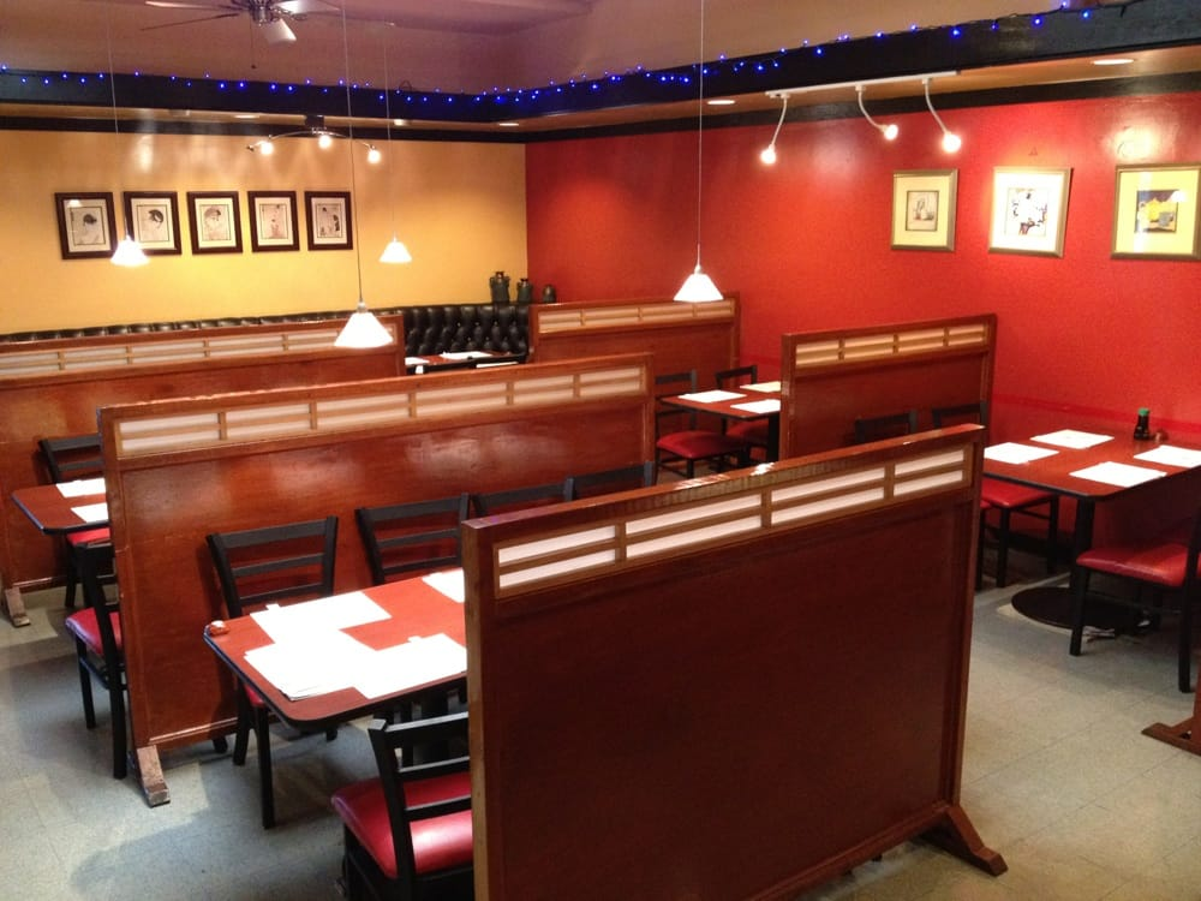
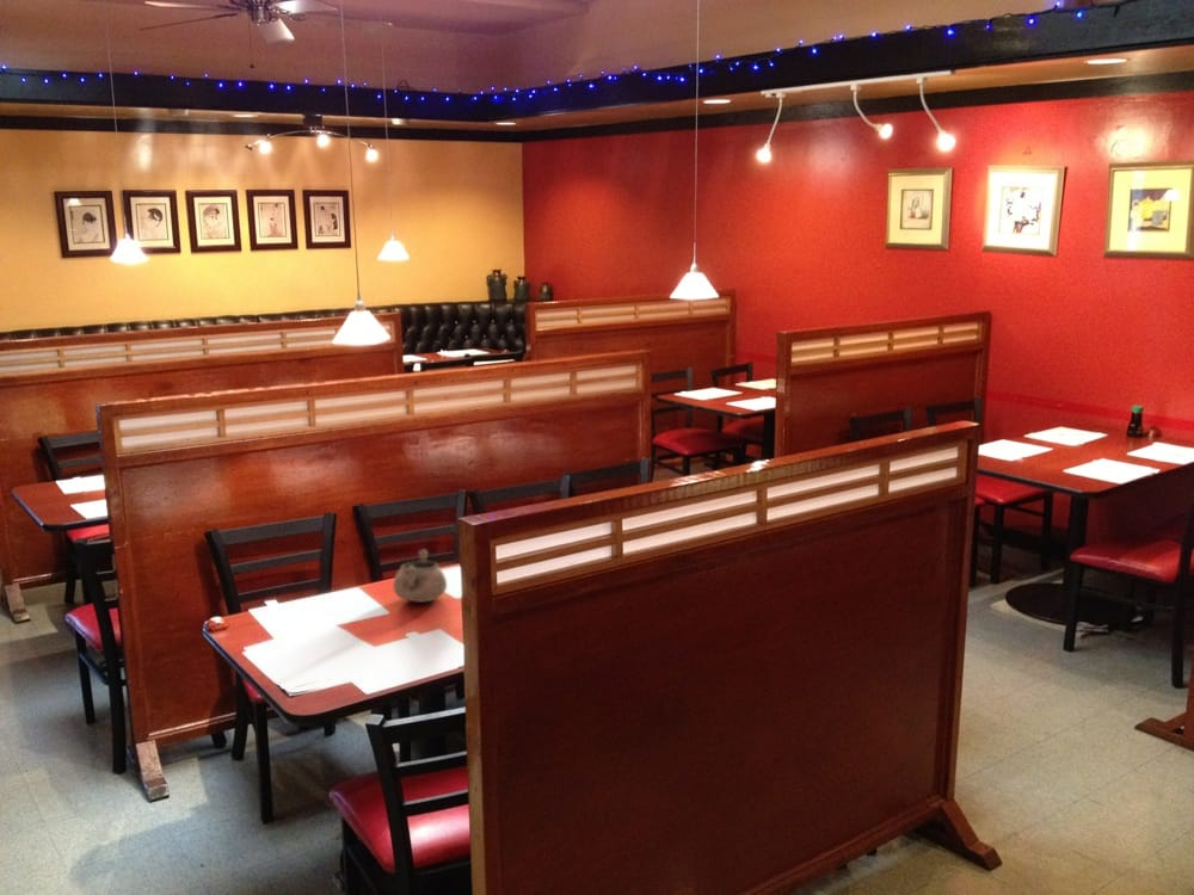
+ decorative bowl [392,549,448,604]
